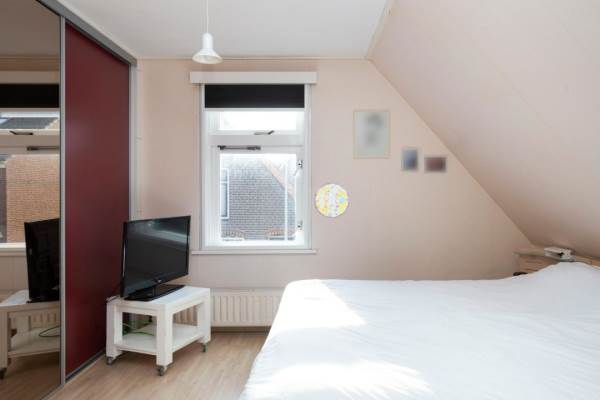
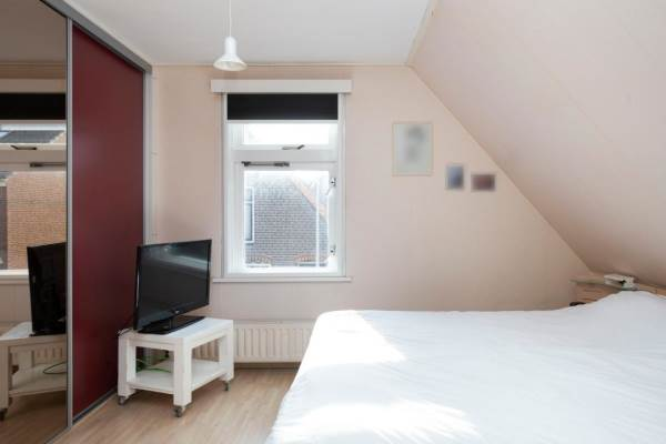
- manhole cover [313,182,350,219]
